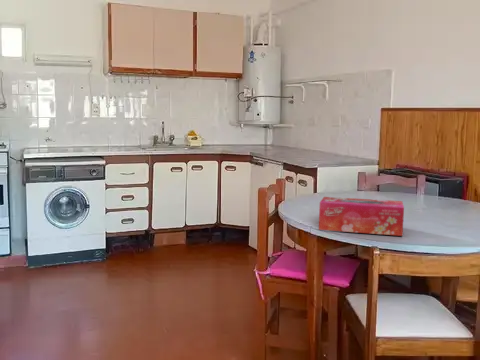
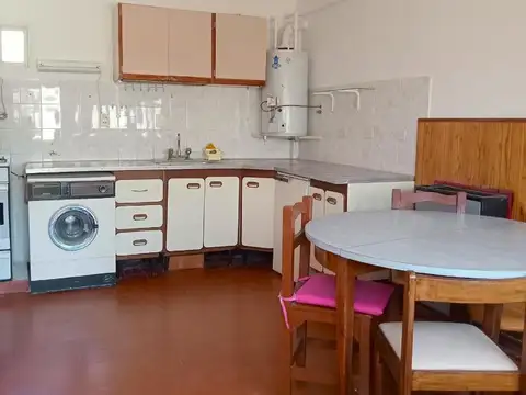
- tissue box [318,196,405,237]
